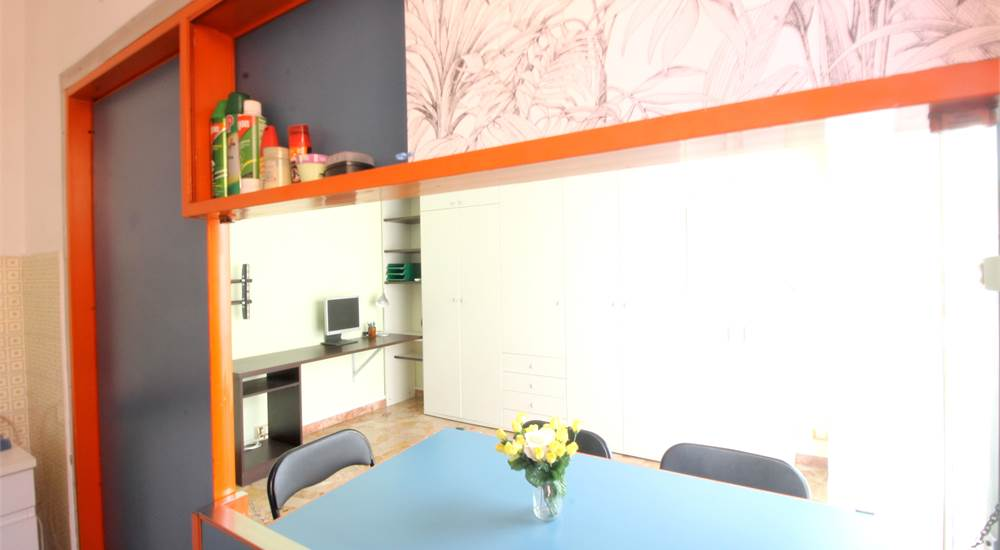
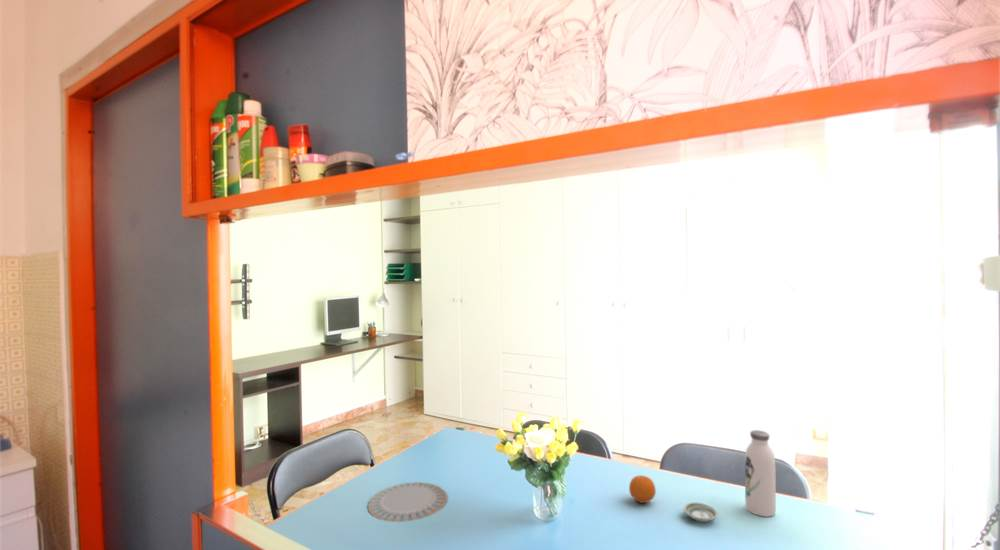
+ water bottle [744,429,777,518]
+ saucer [683,501,719,523]
+ fruit [628,474,657,504]
+ chinaware [367,481,448,523]
